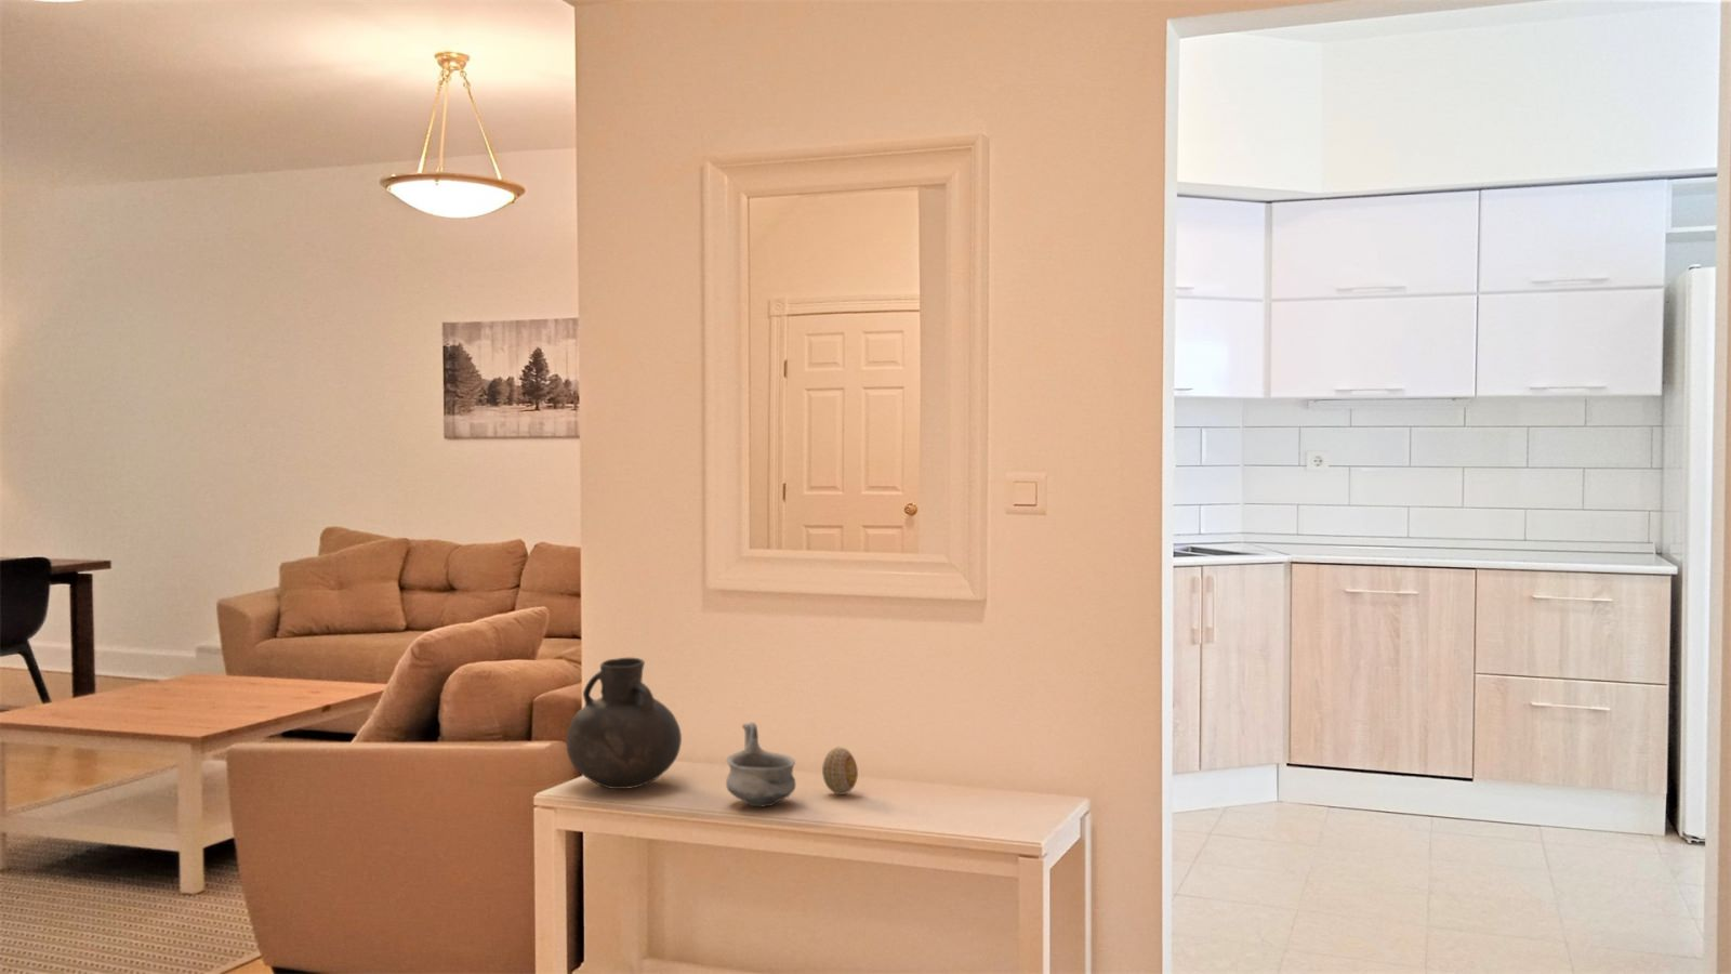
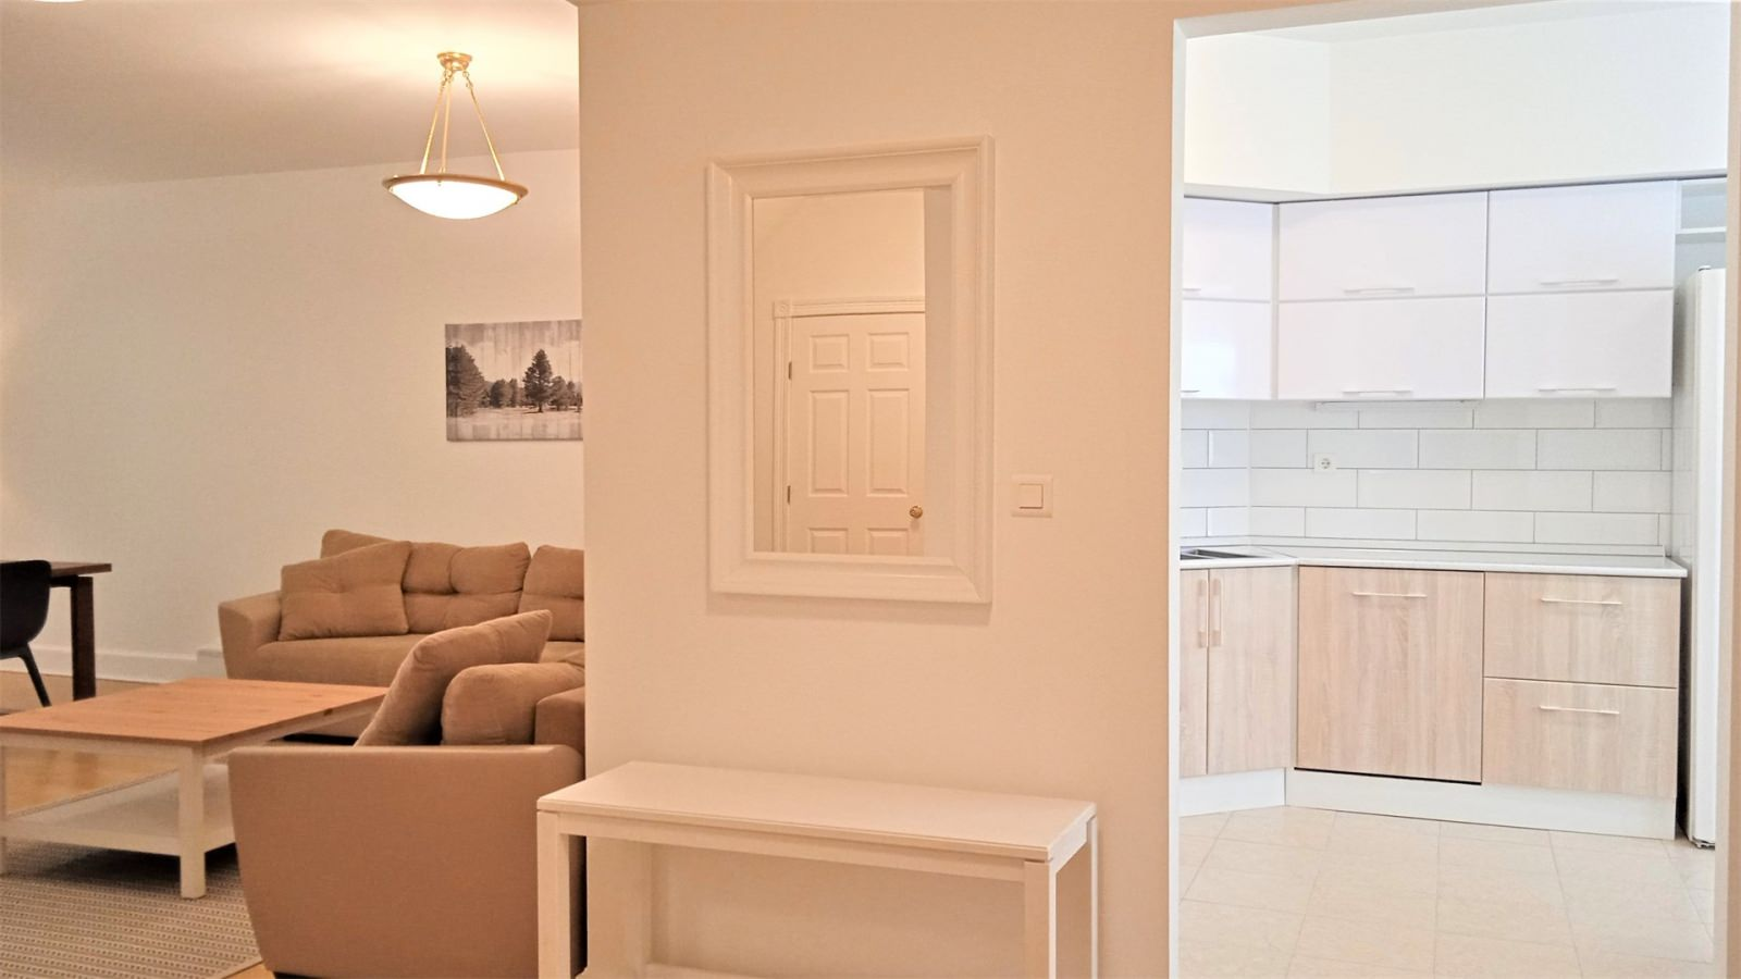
- vase [565,656,682,790]
- bowl [725,722,798,809]
- decorative egg [822,747,860,796]
